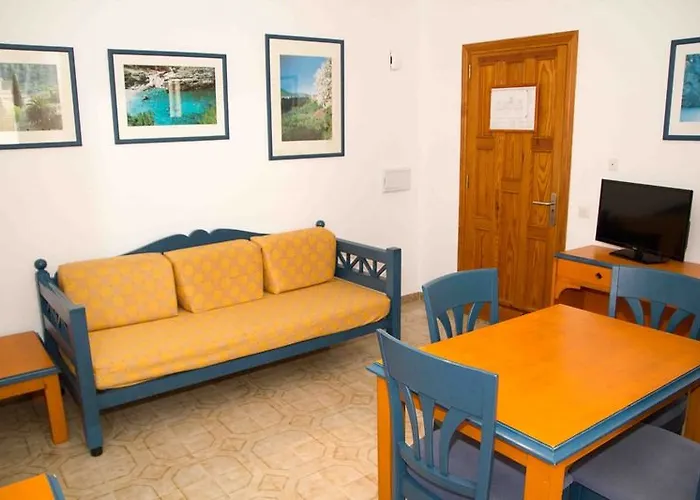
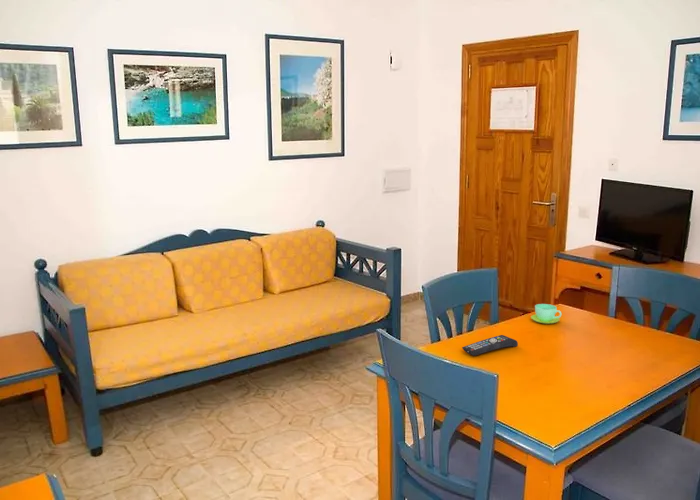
+ cup [530,303,563,325]
+ remote control [461,334,519,357]
